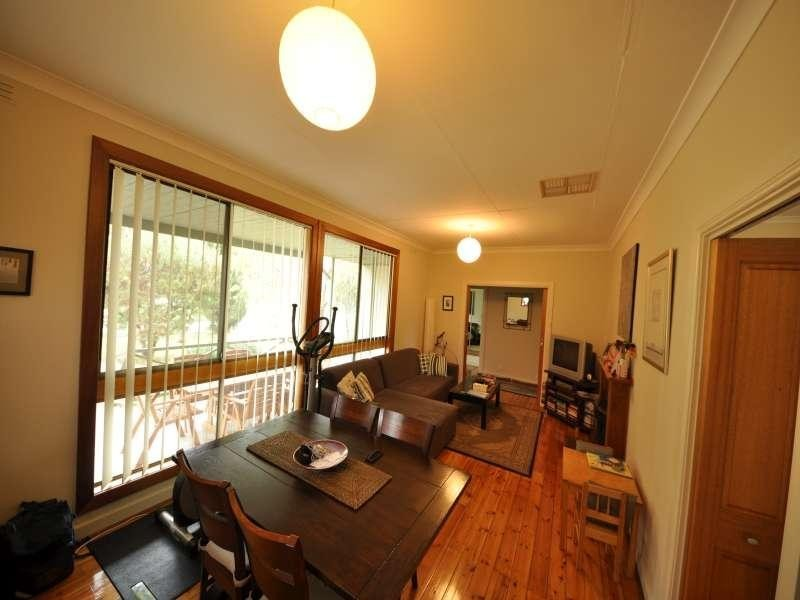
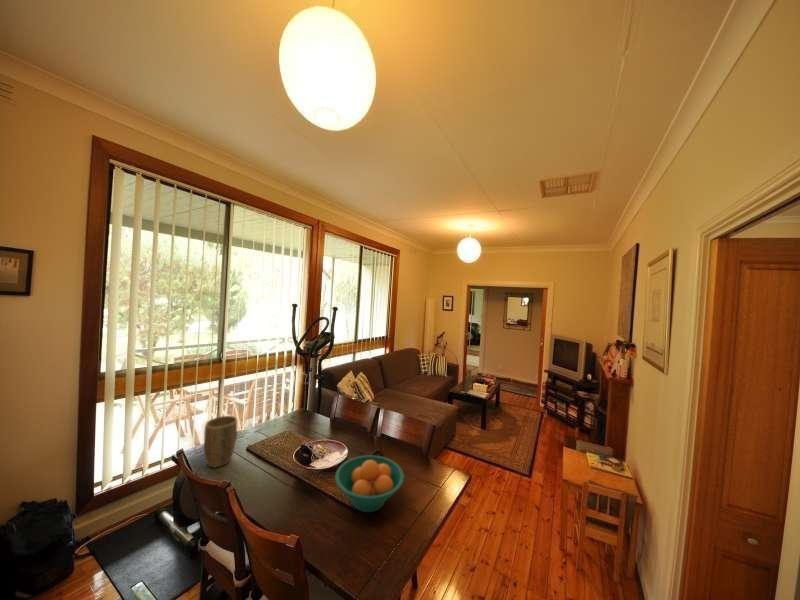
+ plant pot [203,415,239,468]
+ fruit bowl [334,454,405,513]
